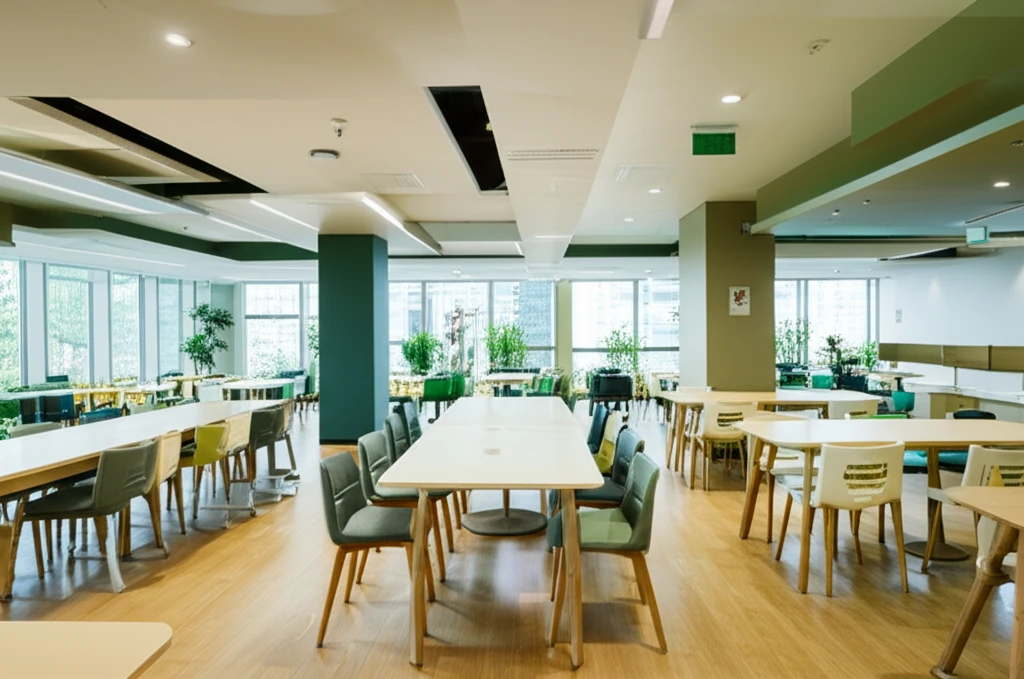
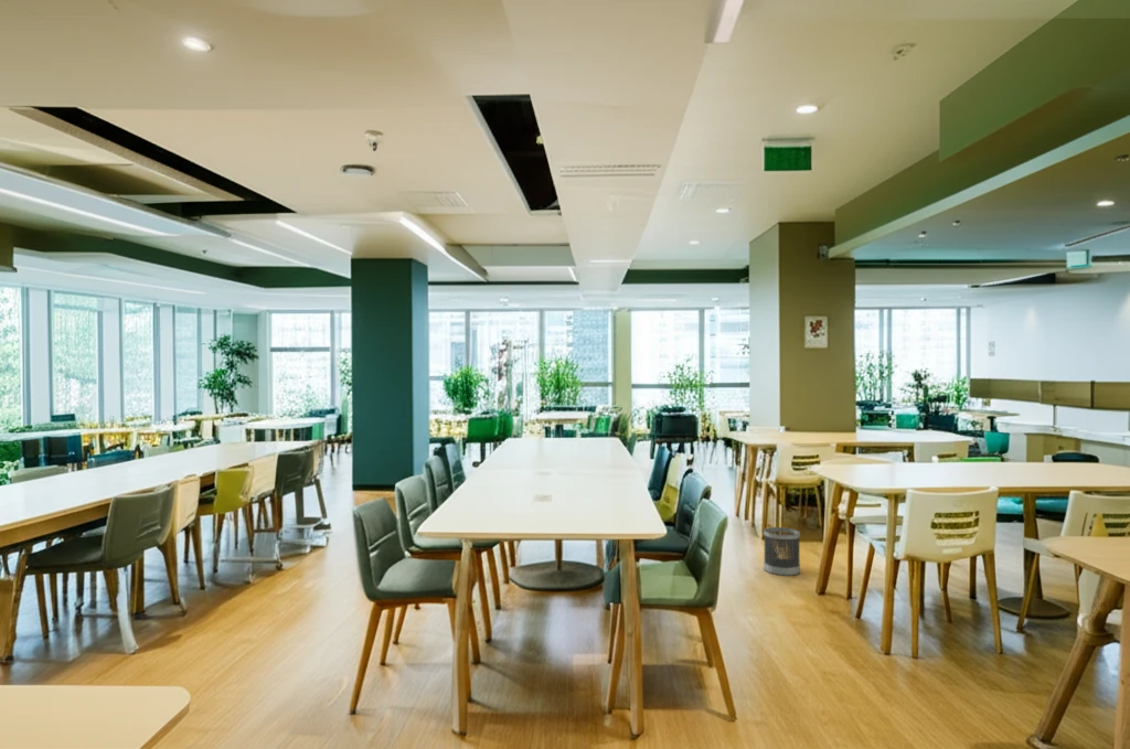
+ wastebasket [763,526,801,577]
